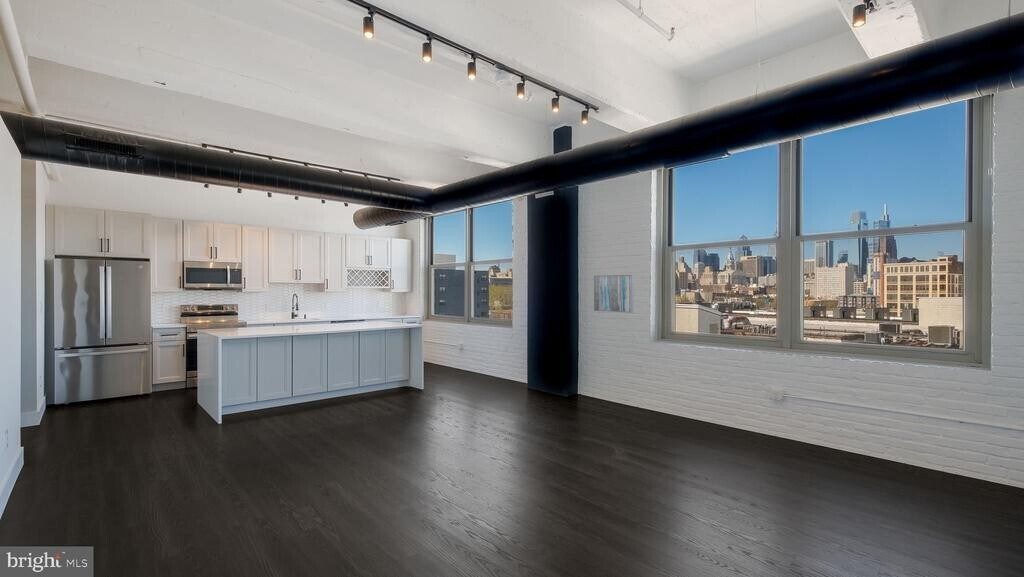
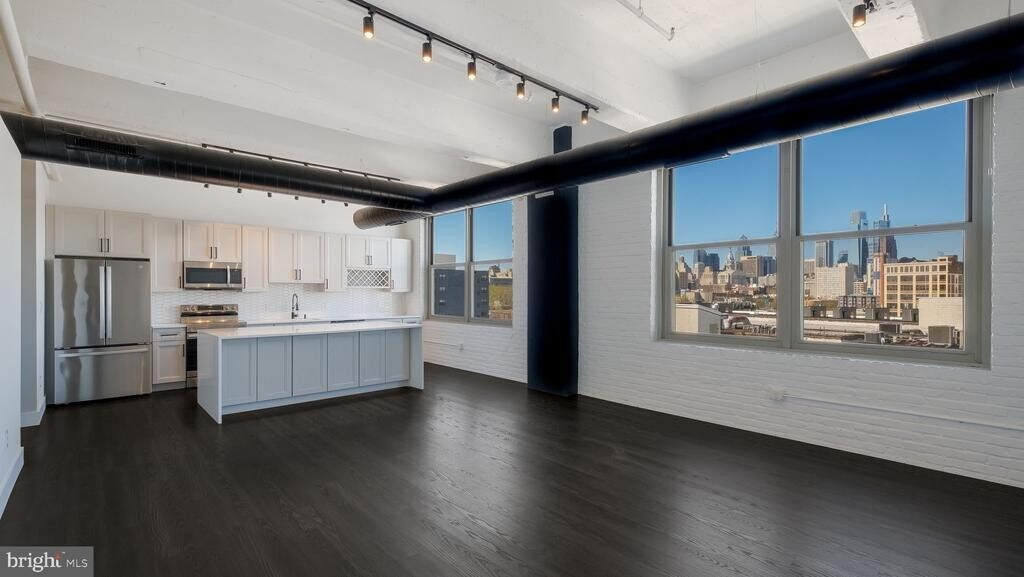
- wall art [593,274,634,314]
